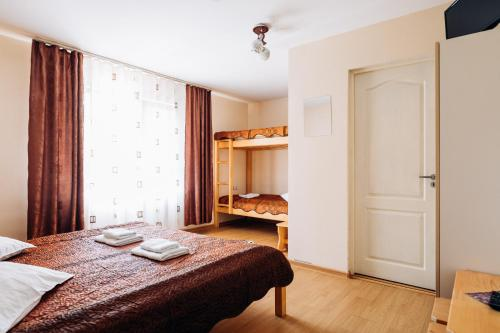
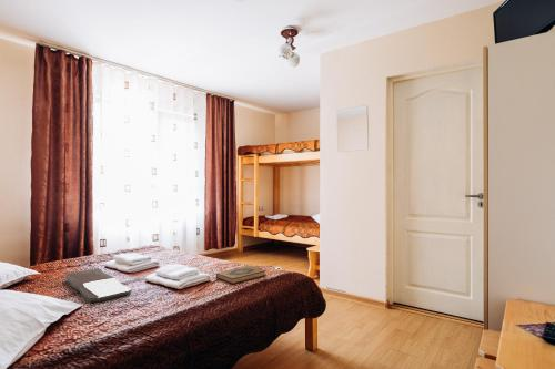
+ hardback book [215,265,268,285]
+ serving tray [63,268,132,304]
